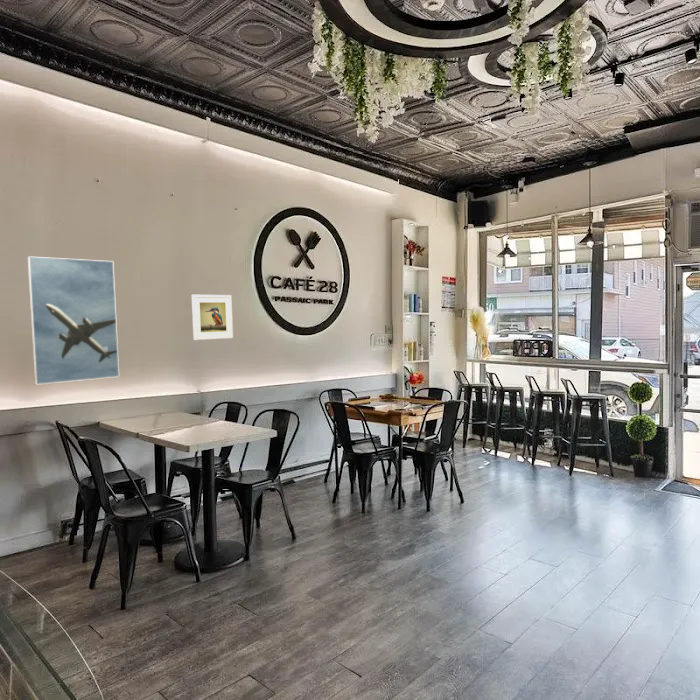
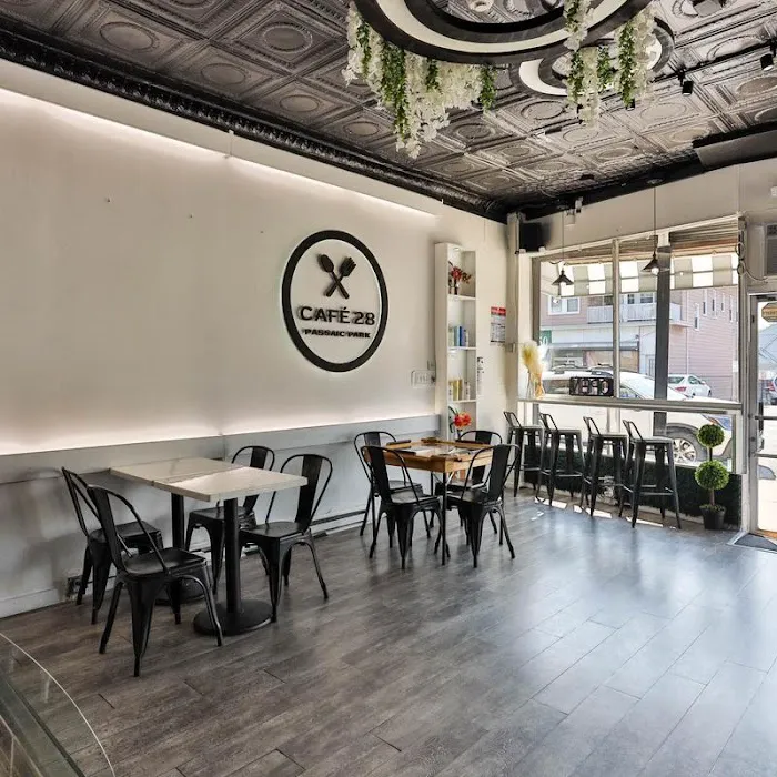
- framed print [191,294,234,341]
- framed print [26,255,120,386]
